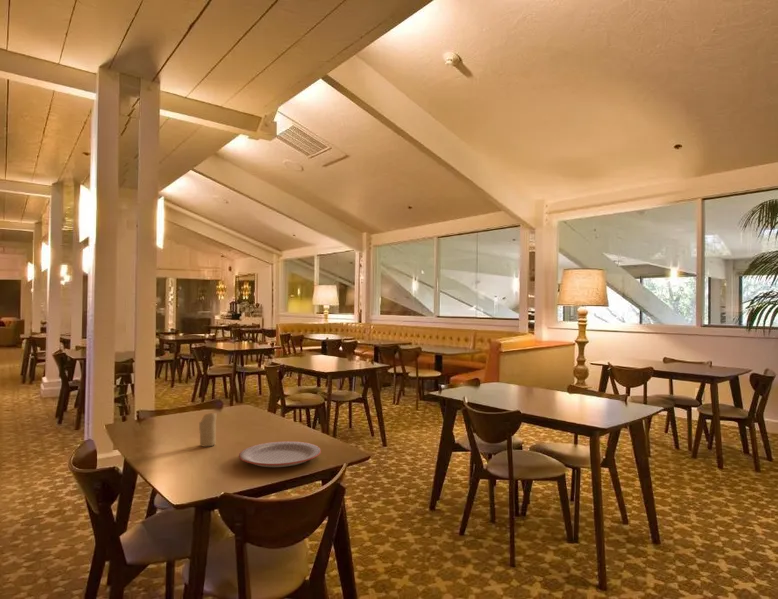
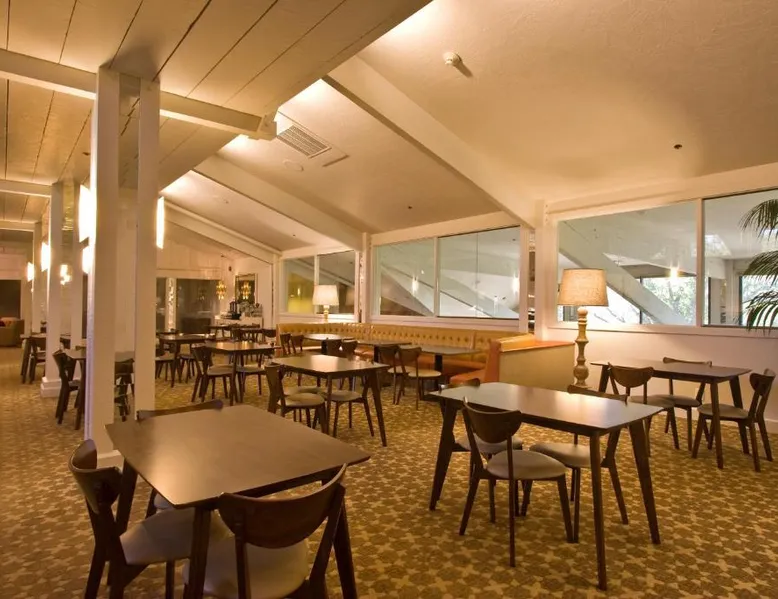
- candle [198,412,217,448]
- plate [238,440,322,468]
